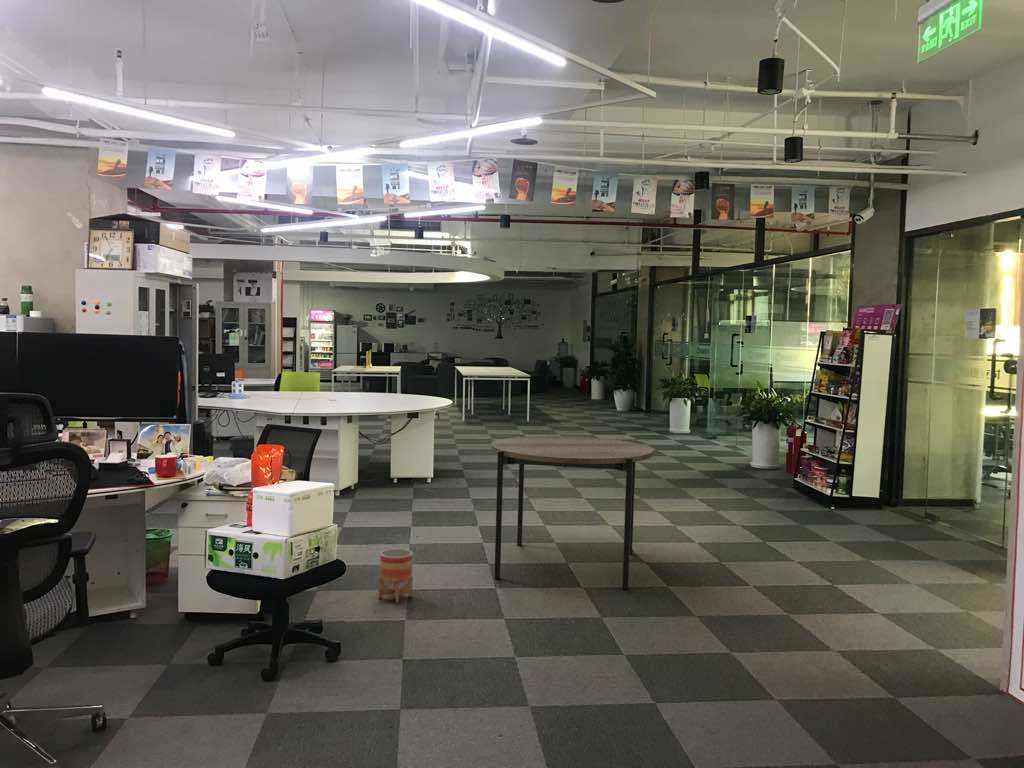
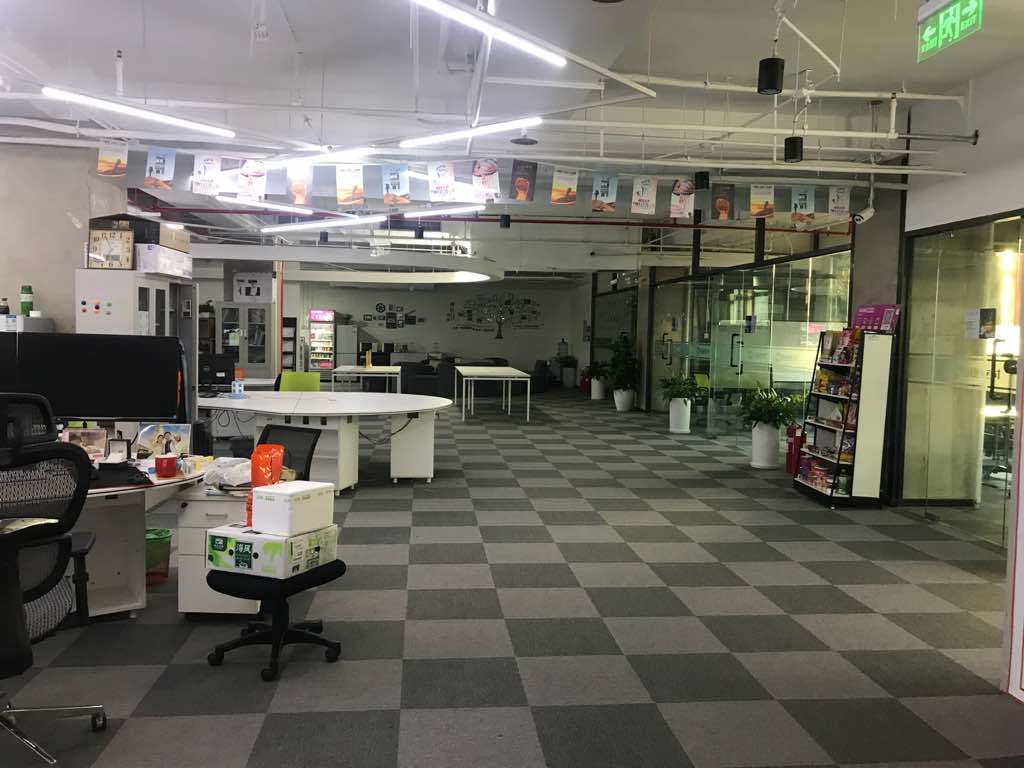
- planter [378,548,414,604]
- dining table [490,435,654,591]
